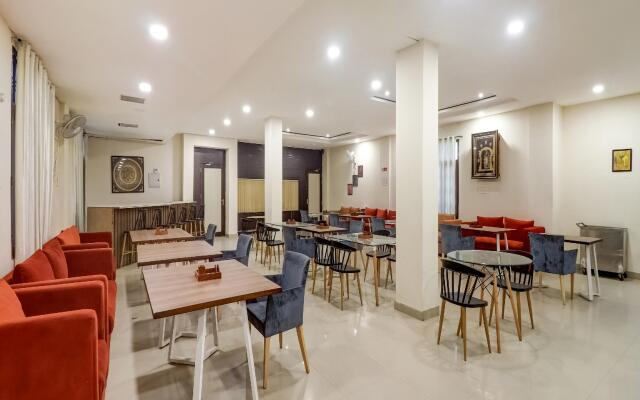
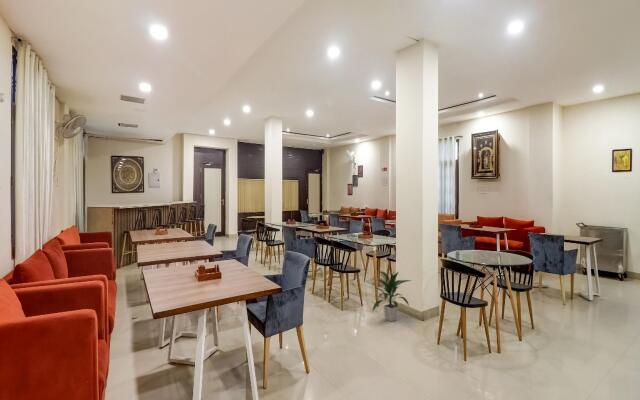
+ indoor plant [371,270,412,322]
